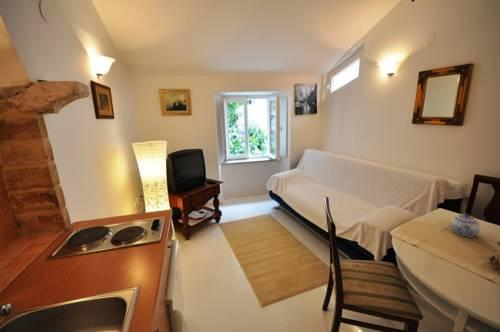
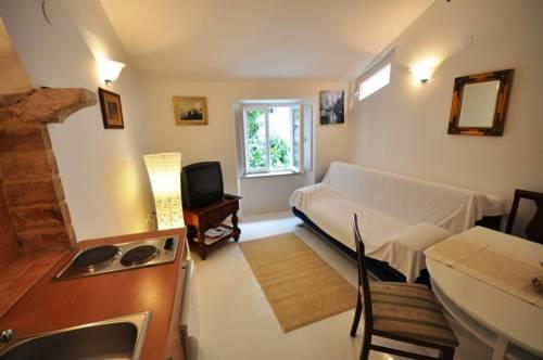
- teapot [450,212,481,237]
